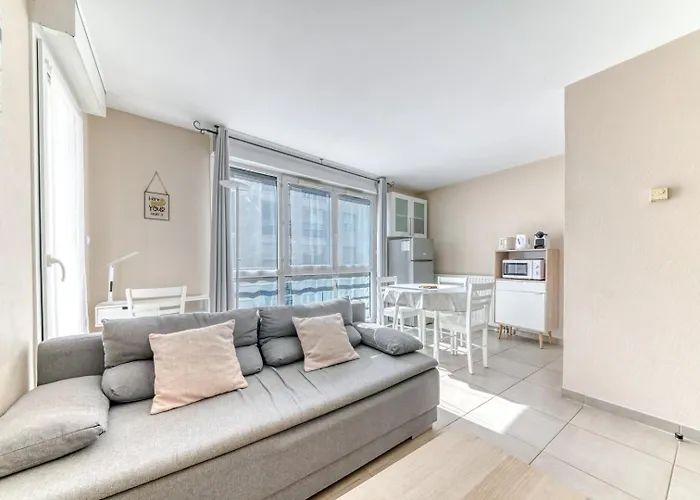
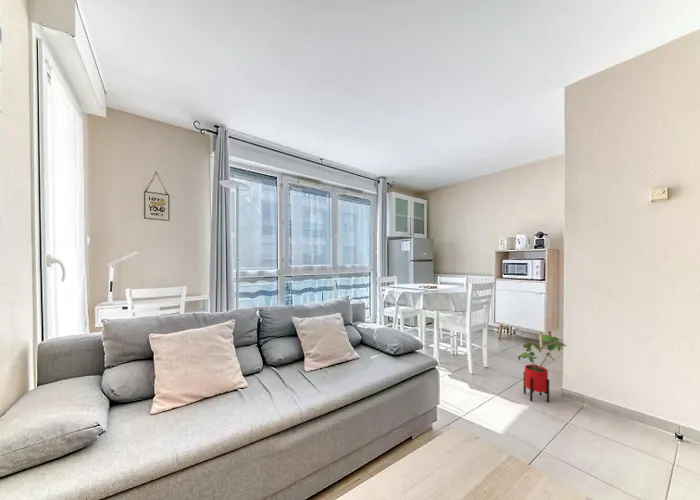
+ house plant [517,334,567,404]
